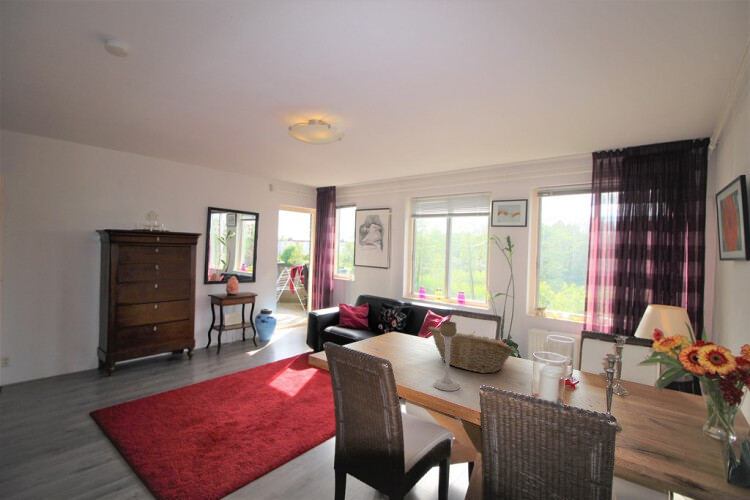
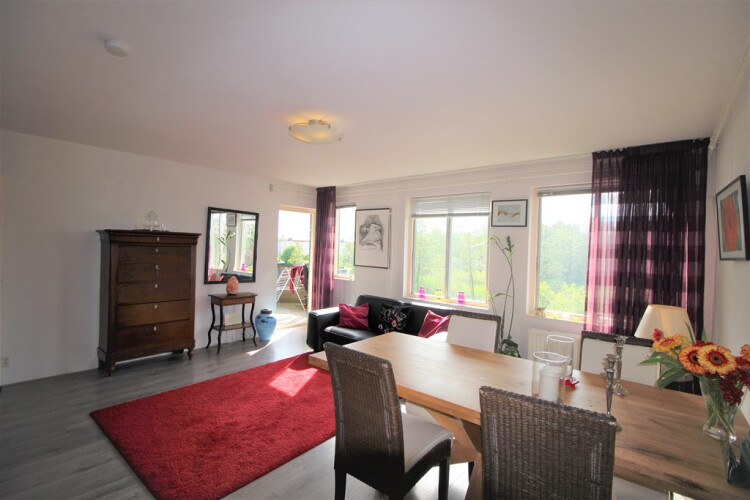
- candle holder [432,320,461,392]
- fruit basket [427,326,516,374]
